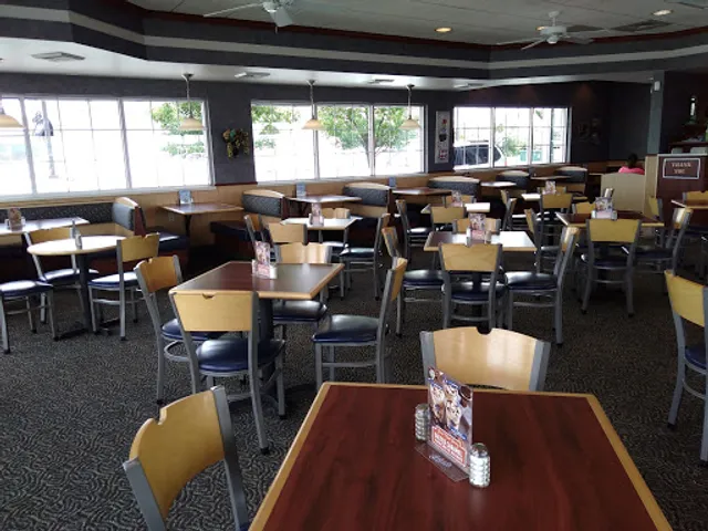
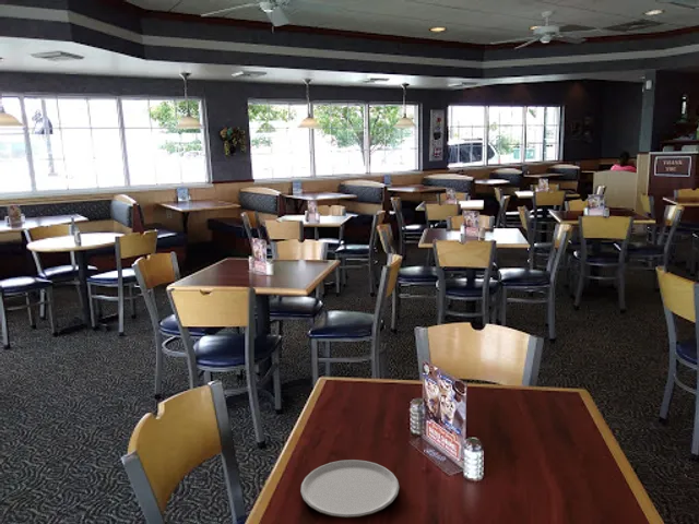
+ plate [299,458,400,519]
